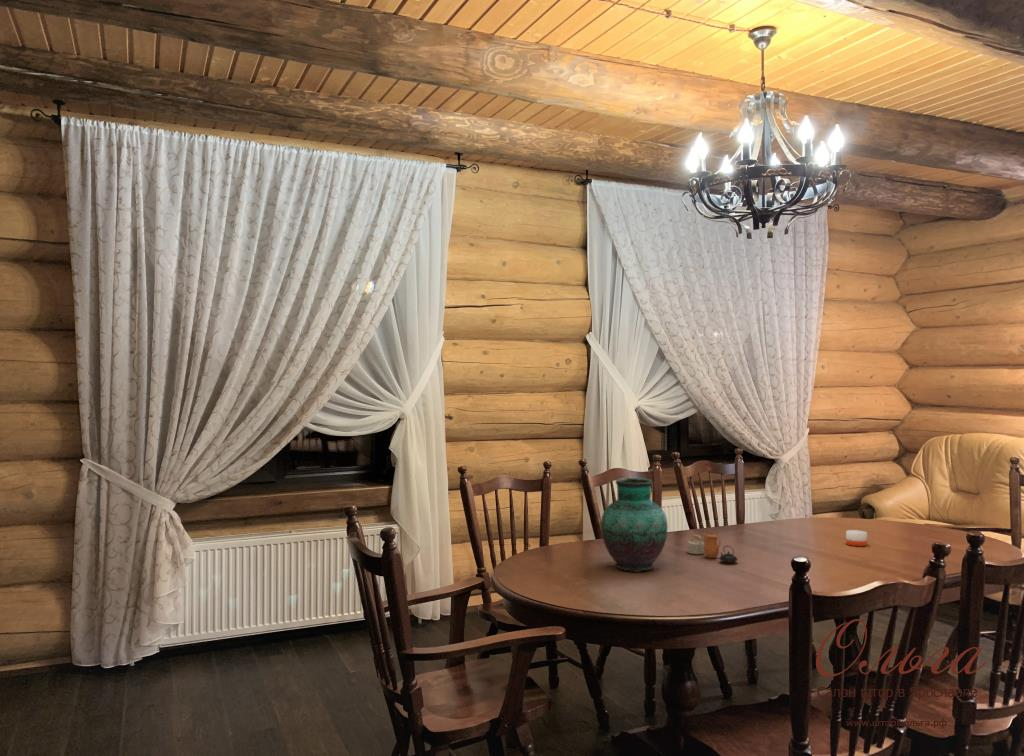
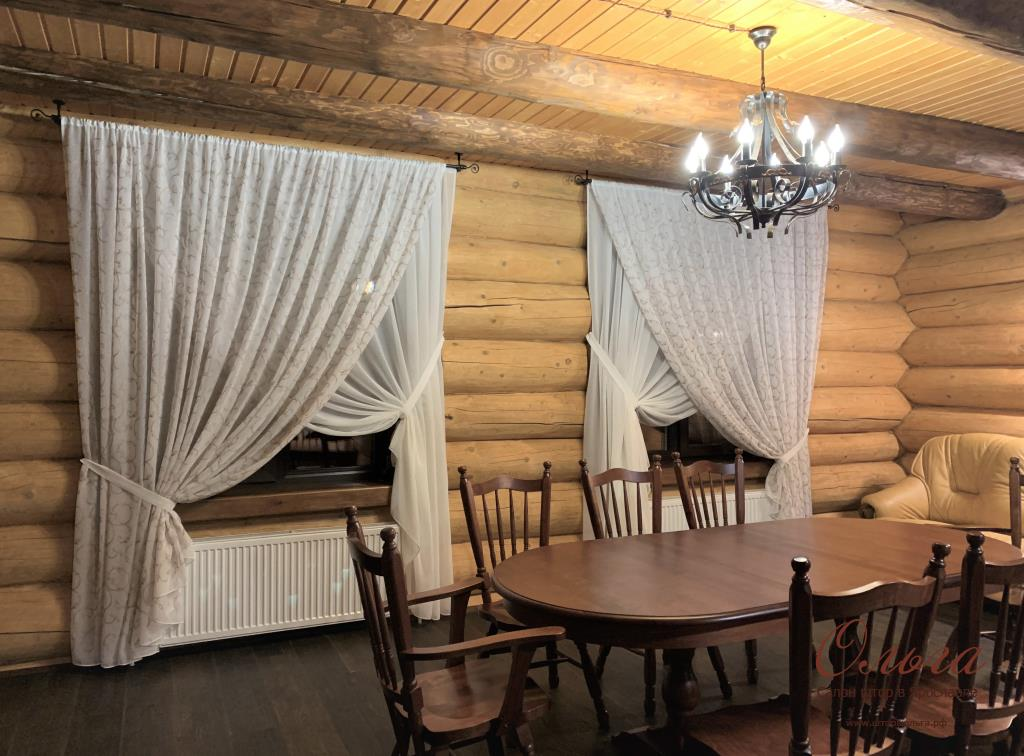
- candle [845,525,868,547]
- vase [600,477,669,573]
- teapot [686,530,739,564]
